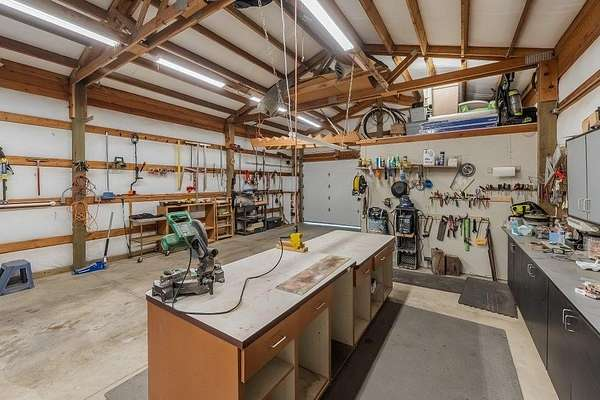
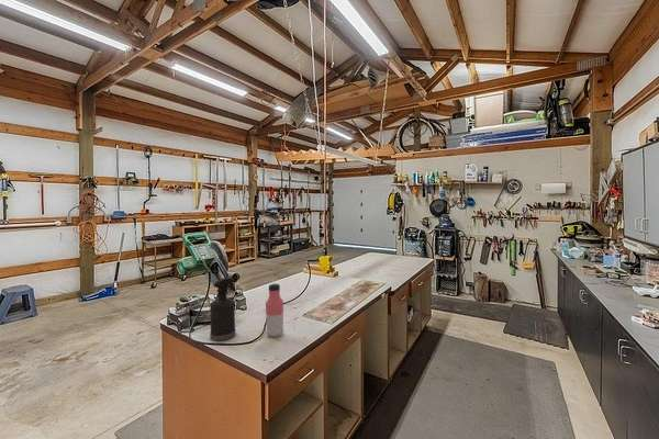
+ water bottle [265,283,284,338]
+ spray bottle [209,277,237,341]
